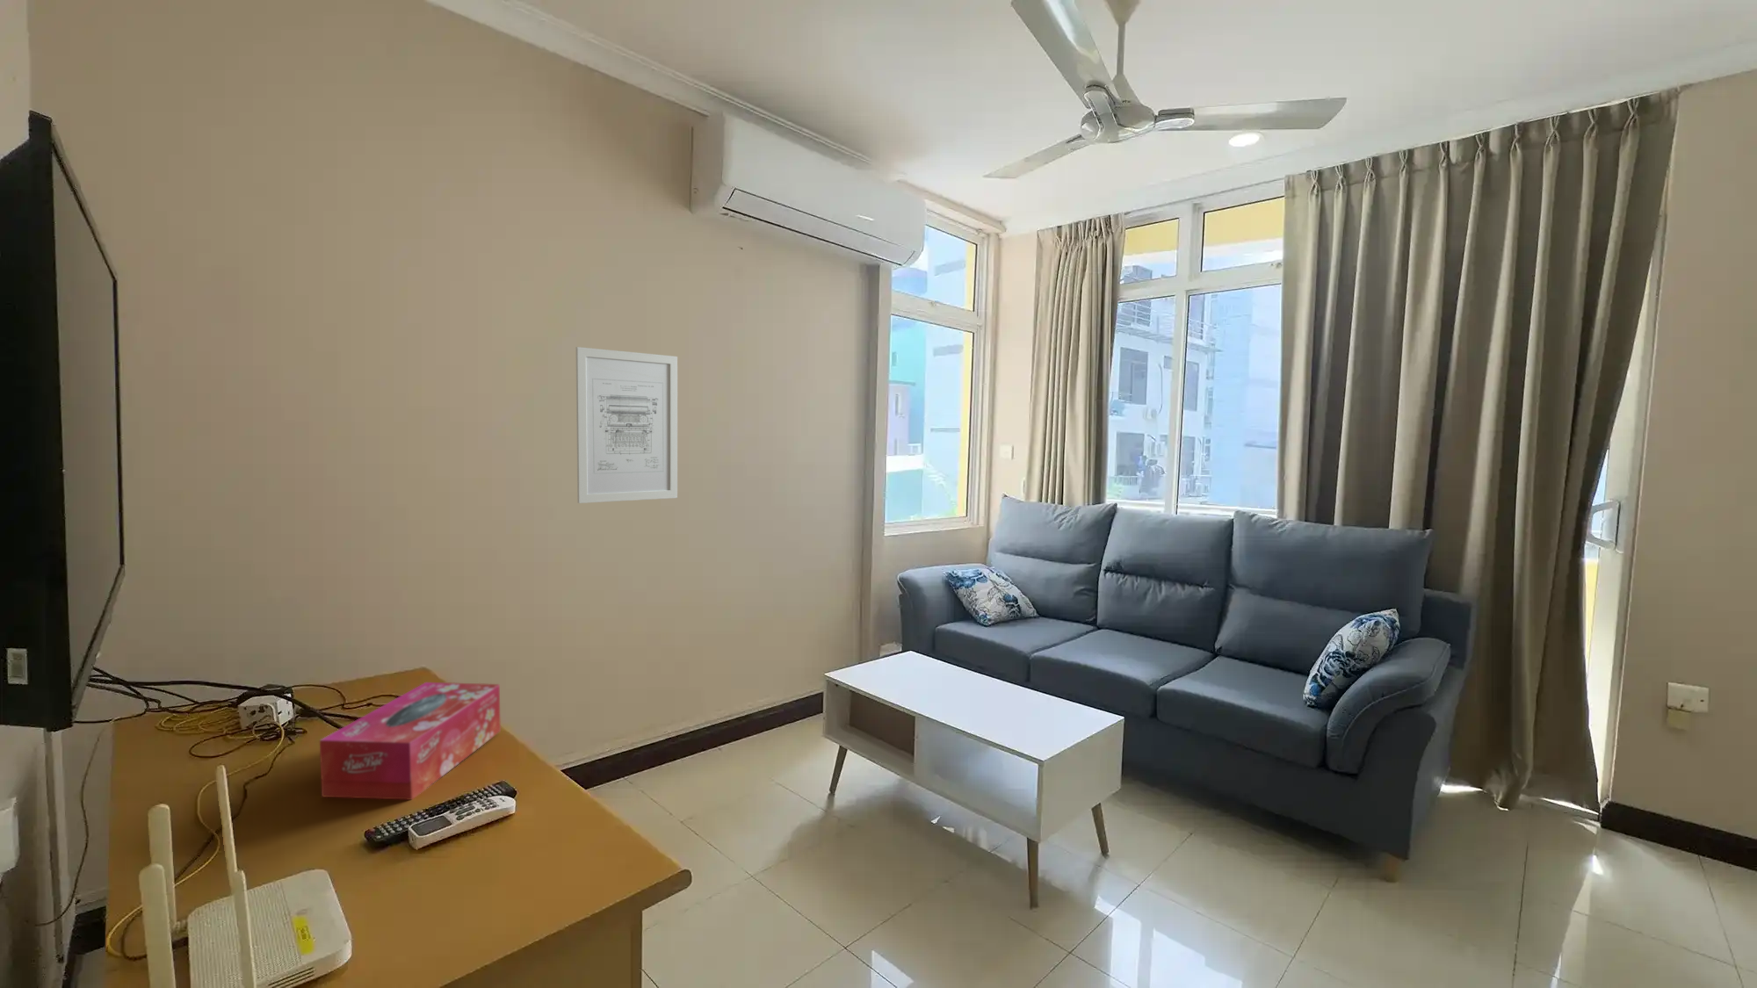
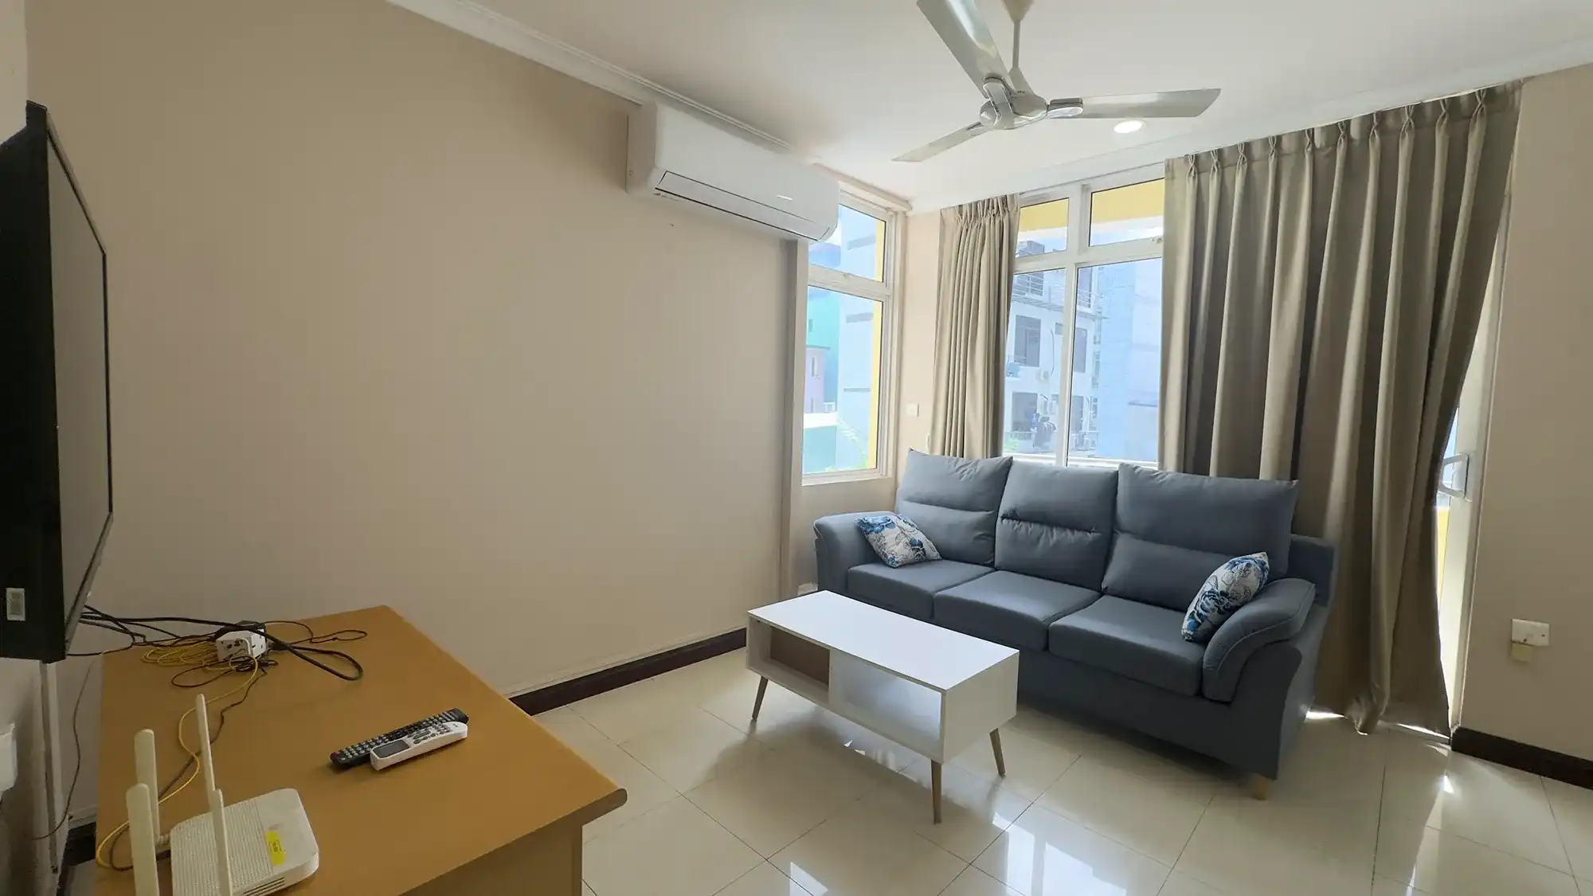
- tissue box [319,682,502,801]
- wall art [576,346,678,504]
